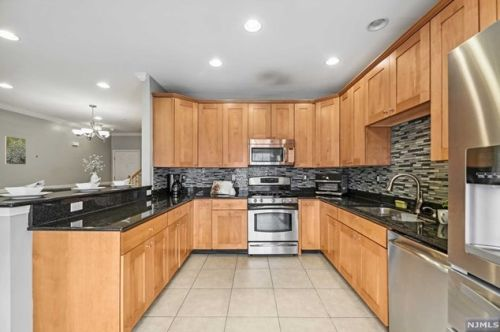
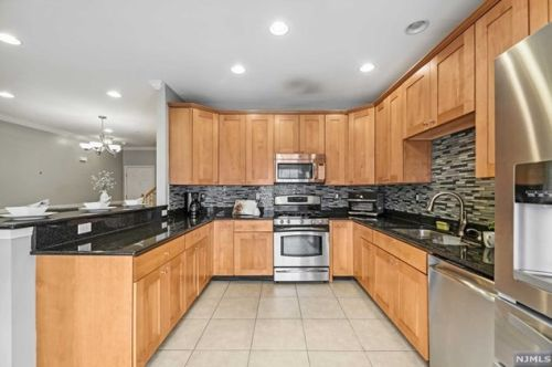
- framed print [4,135,27,166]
